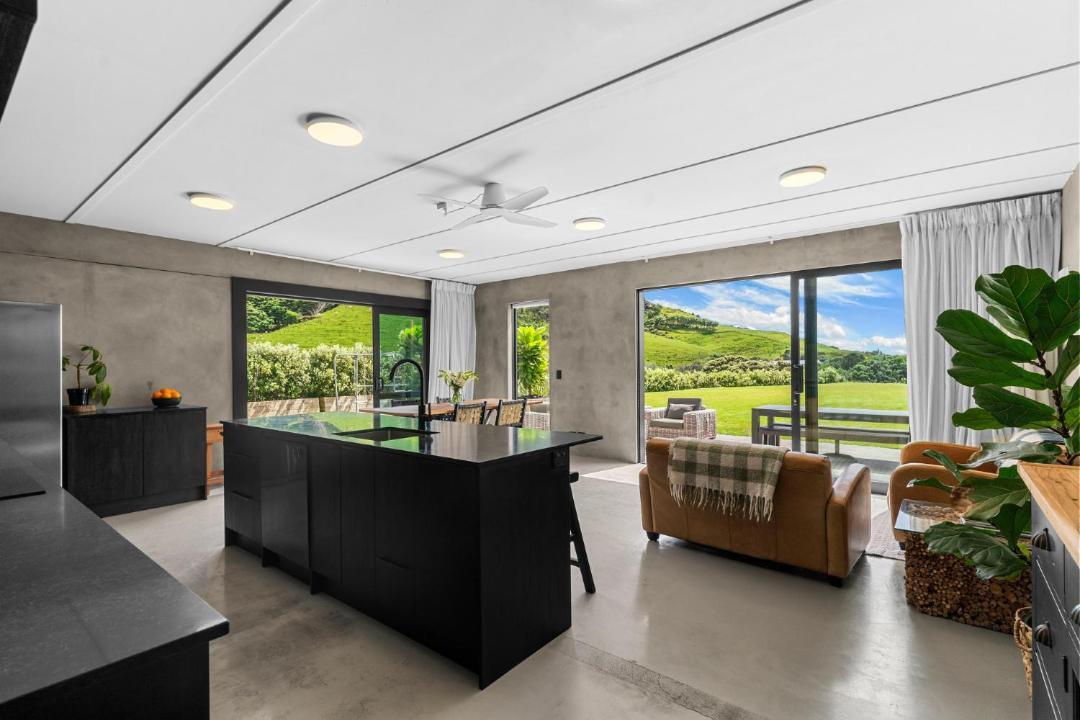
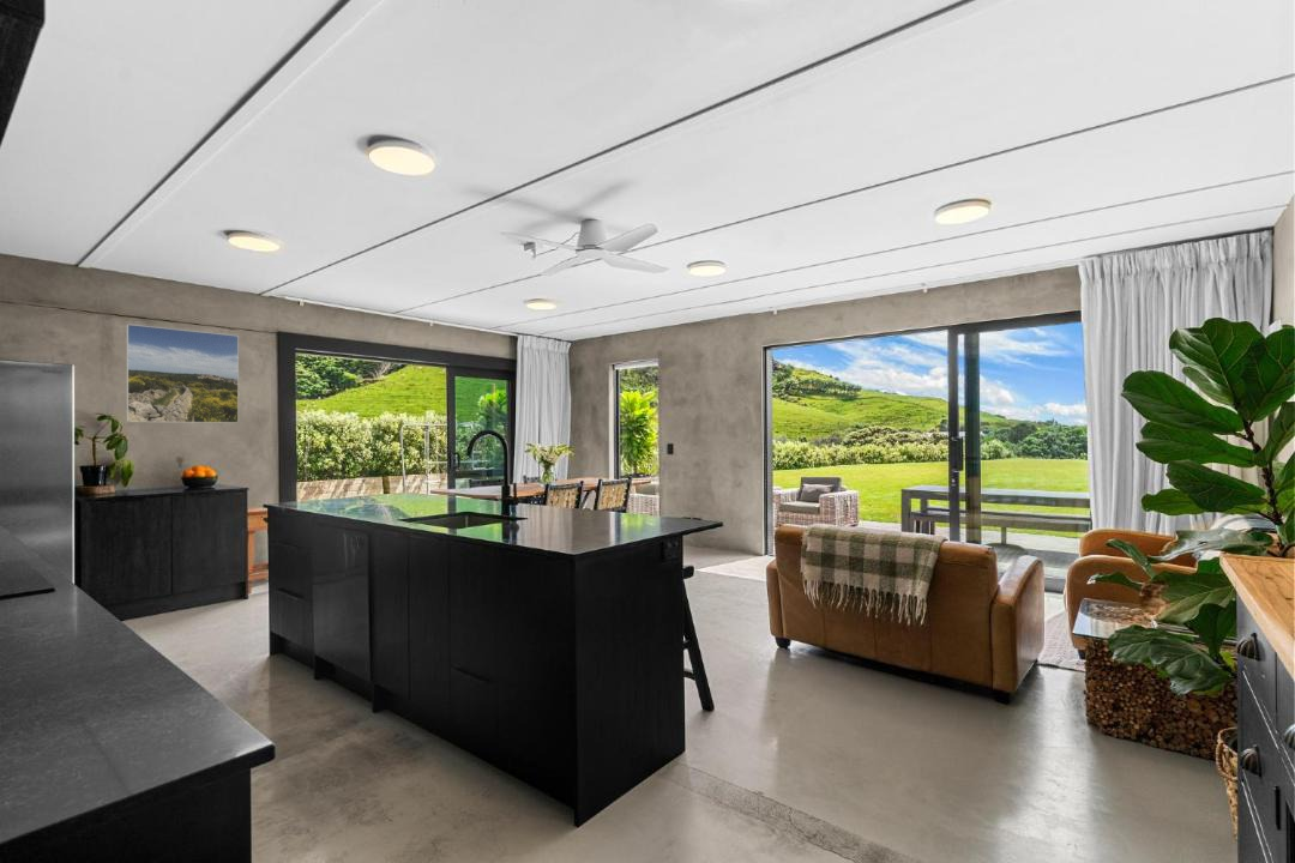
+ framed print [126,324,240,424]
